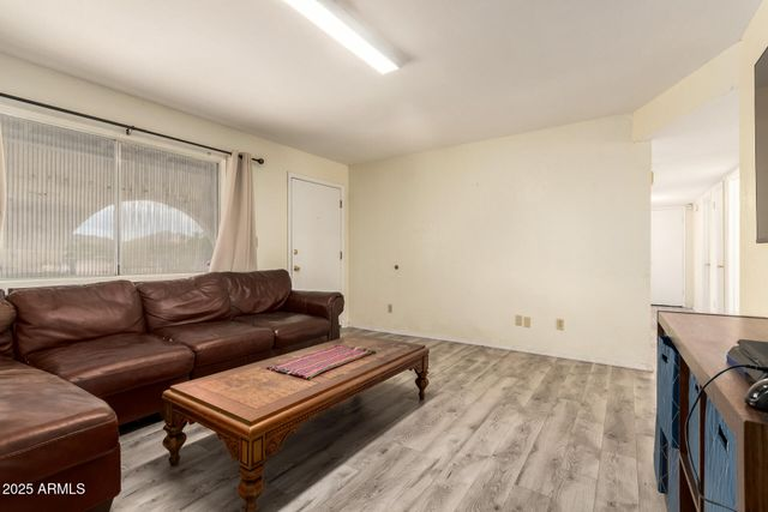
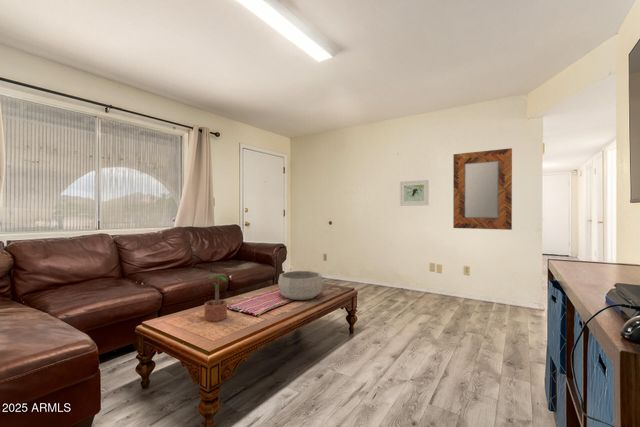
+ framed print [399,179,430,207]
+ home mirror [452,147,513,231]
+ potted plant [203,274,228,322]
+ decorative bowl [277,270,324,301]
